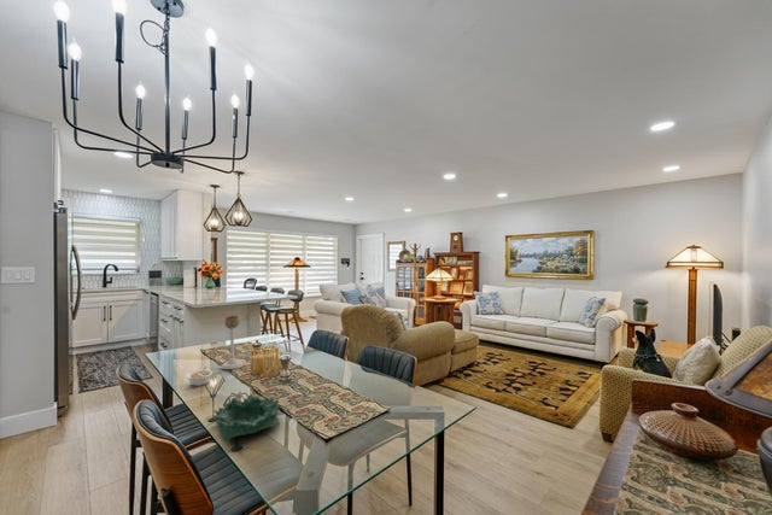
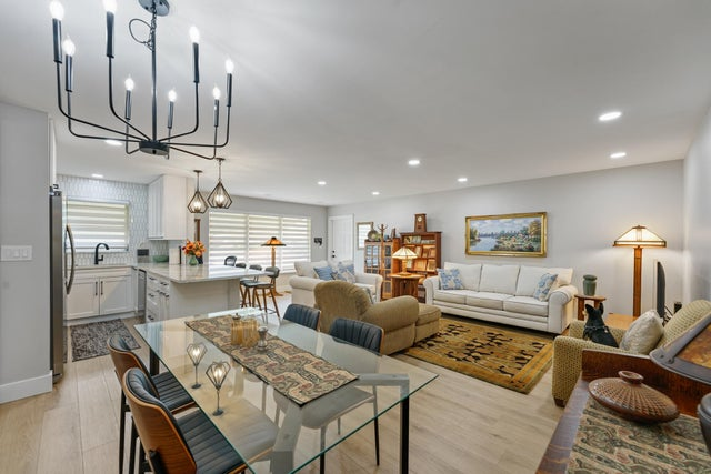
- decorative bowl [212,393,281,444]
- candle holder [220,315,244,370]
- legume [186,365,214,387]
